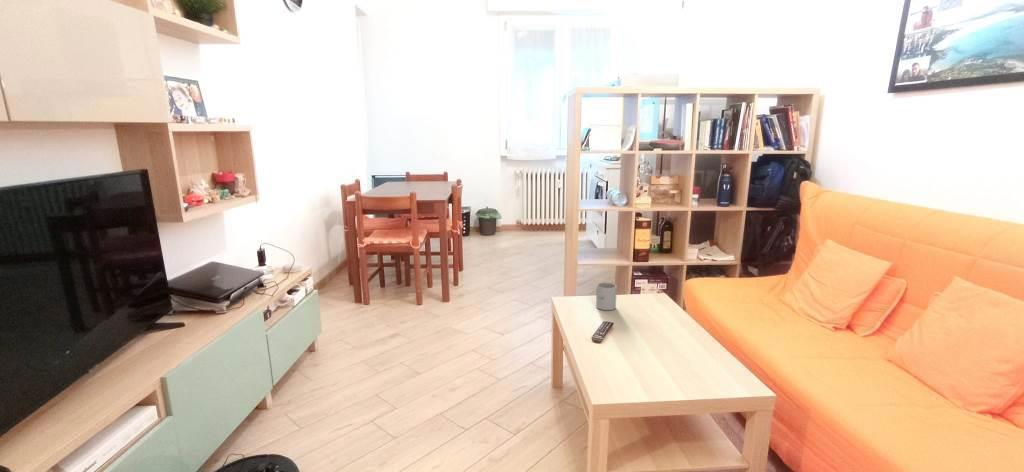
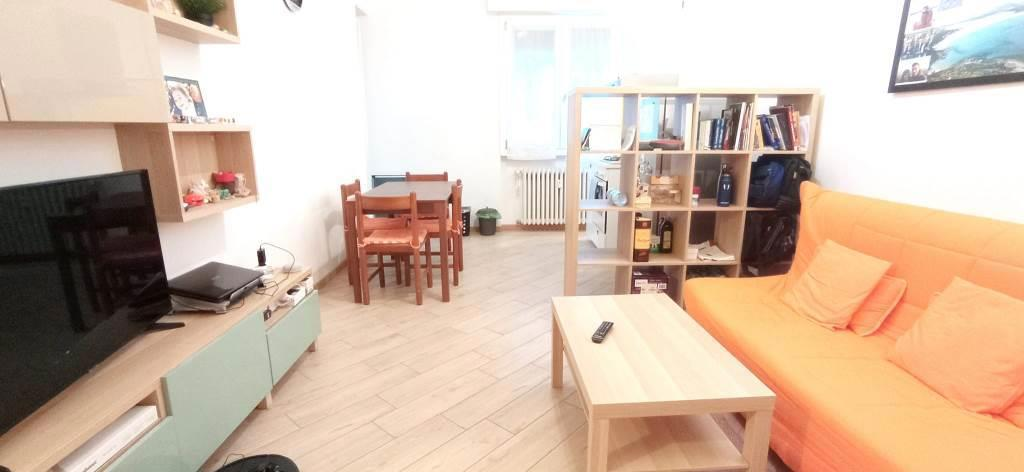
- mug [595,282,618,311]
